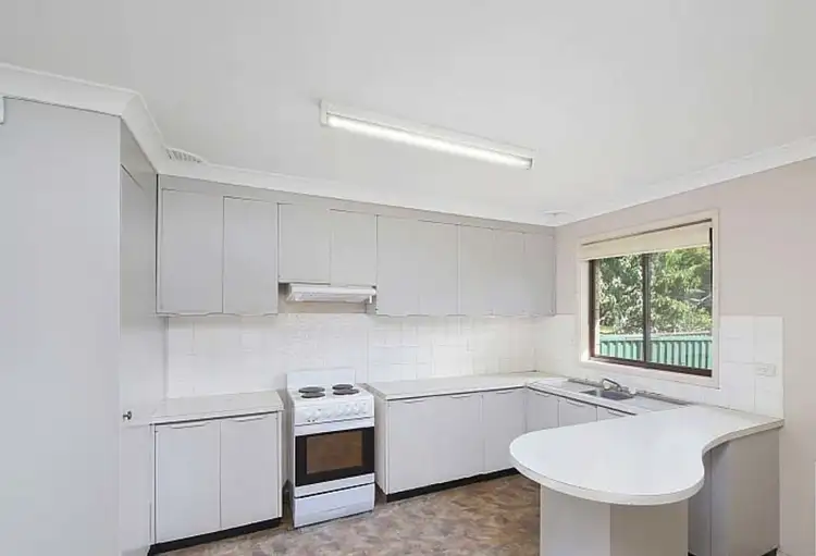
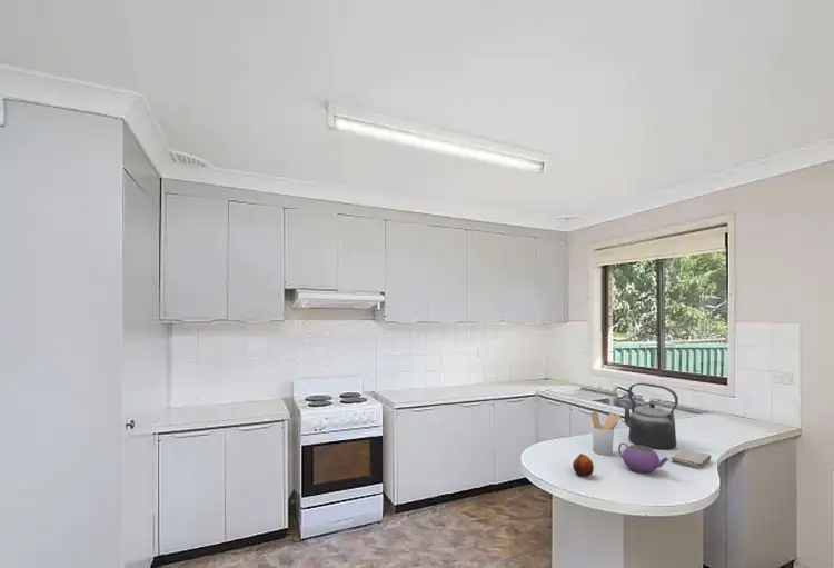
+ kettle [619,382,679,451]
+ washcloth [671,448,712,469]
+ teapot [617,441,669,474]
+ utensil holder [590,410,622,457]
+ fruit [572,452,595,477]
